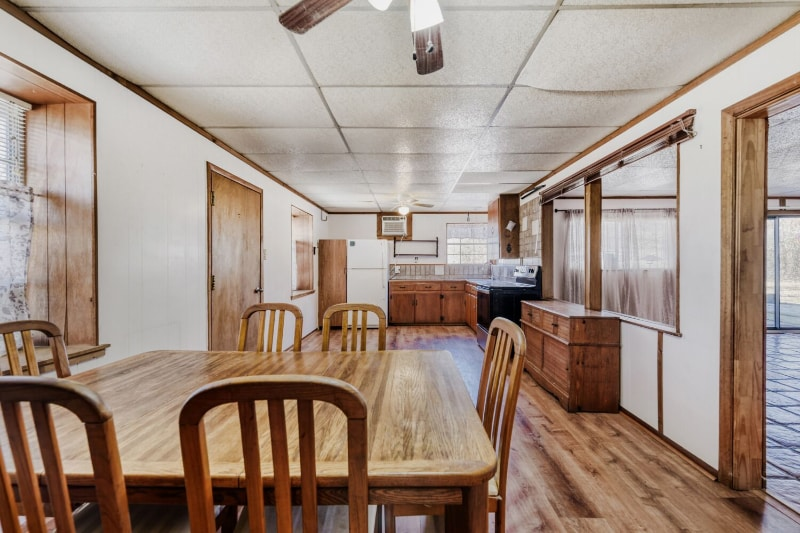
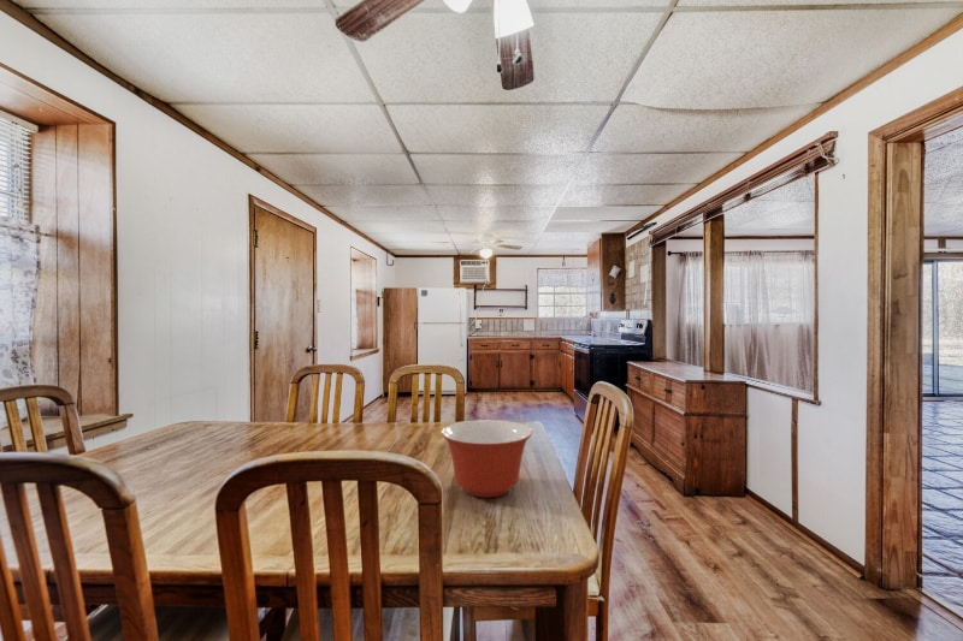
+ mixing bowl [441,419,533,499]
